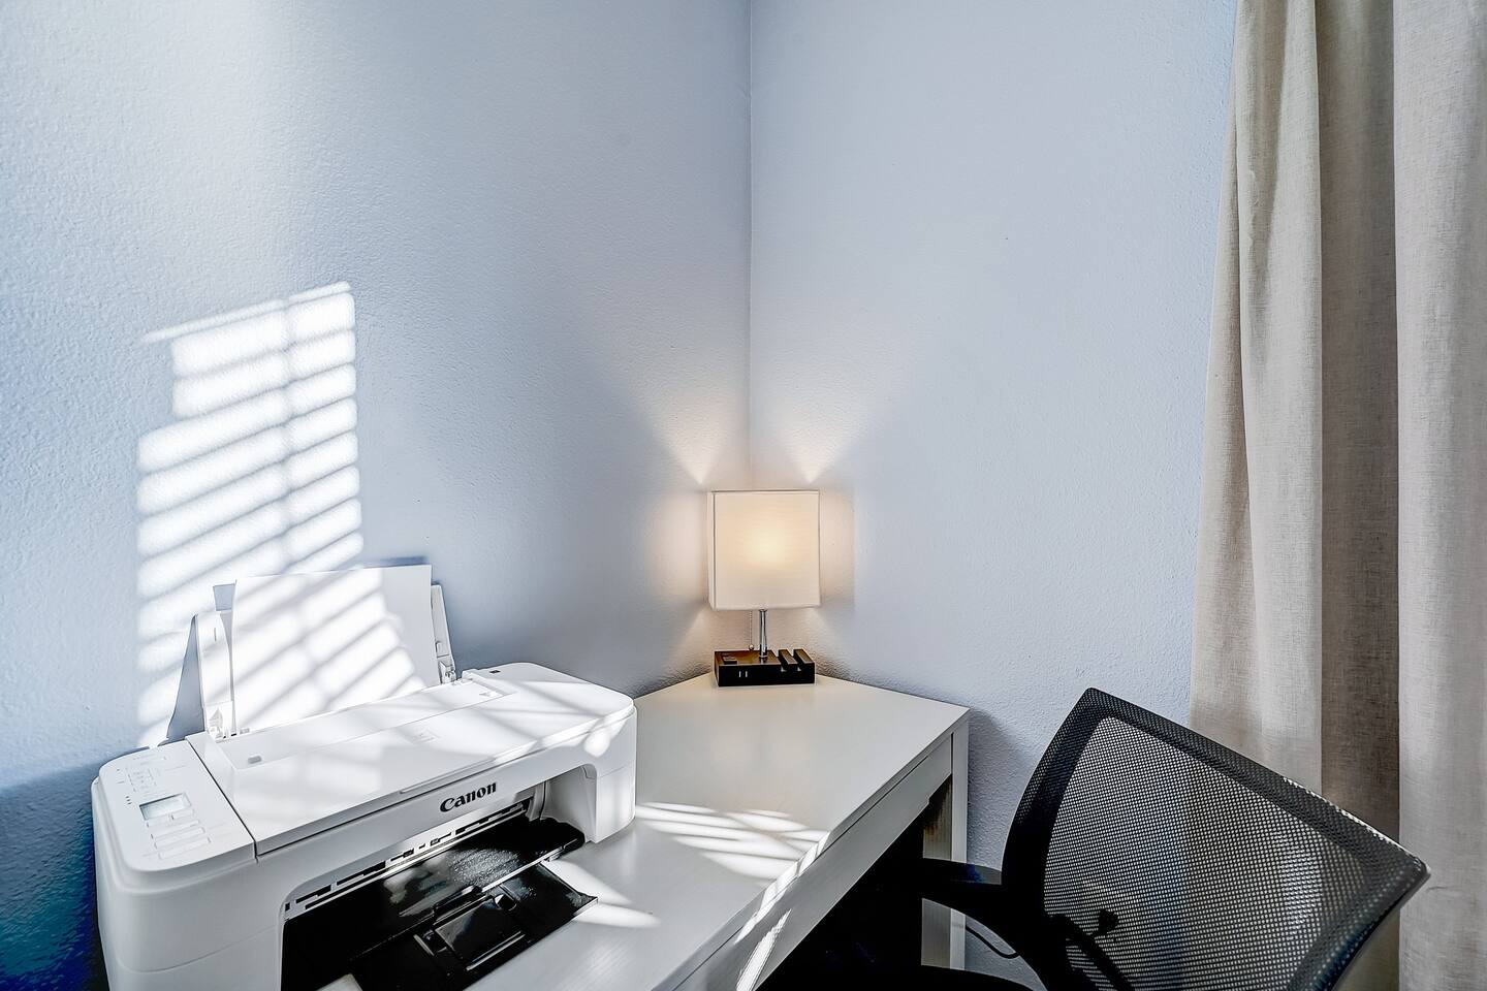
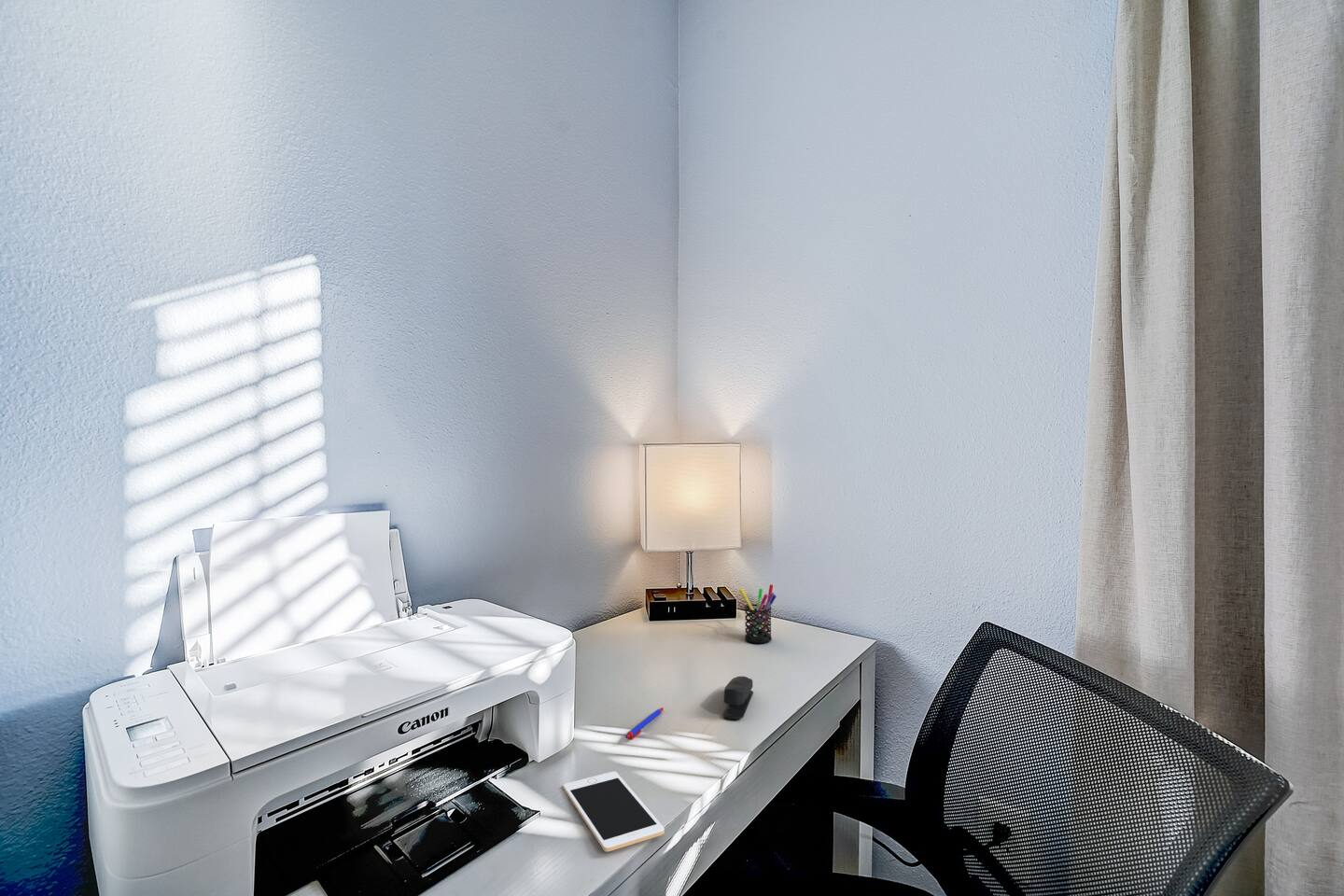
+ pen [624,707,665,741]
+ cell phone [562,771,665,853]
+ stapler [721,676,754,721]
+ pen holder [738,583,777,644]
